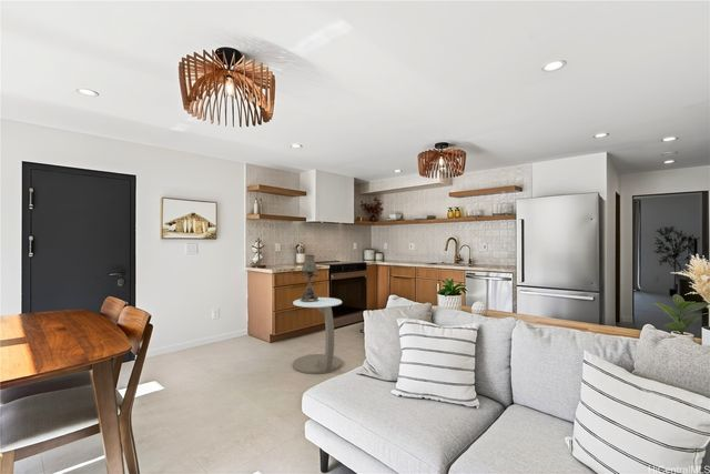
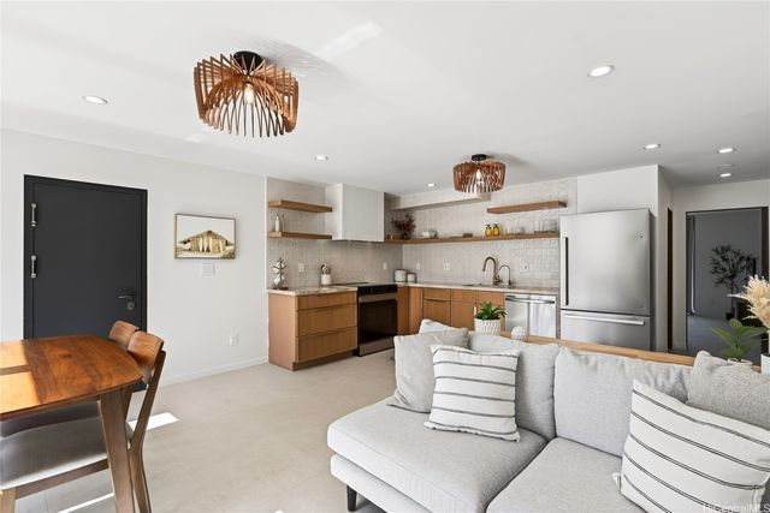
- side table [292,296,343,375]
- table lamp [300,254,320,302]
